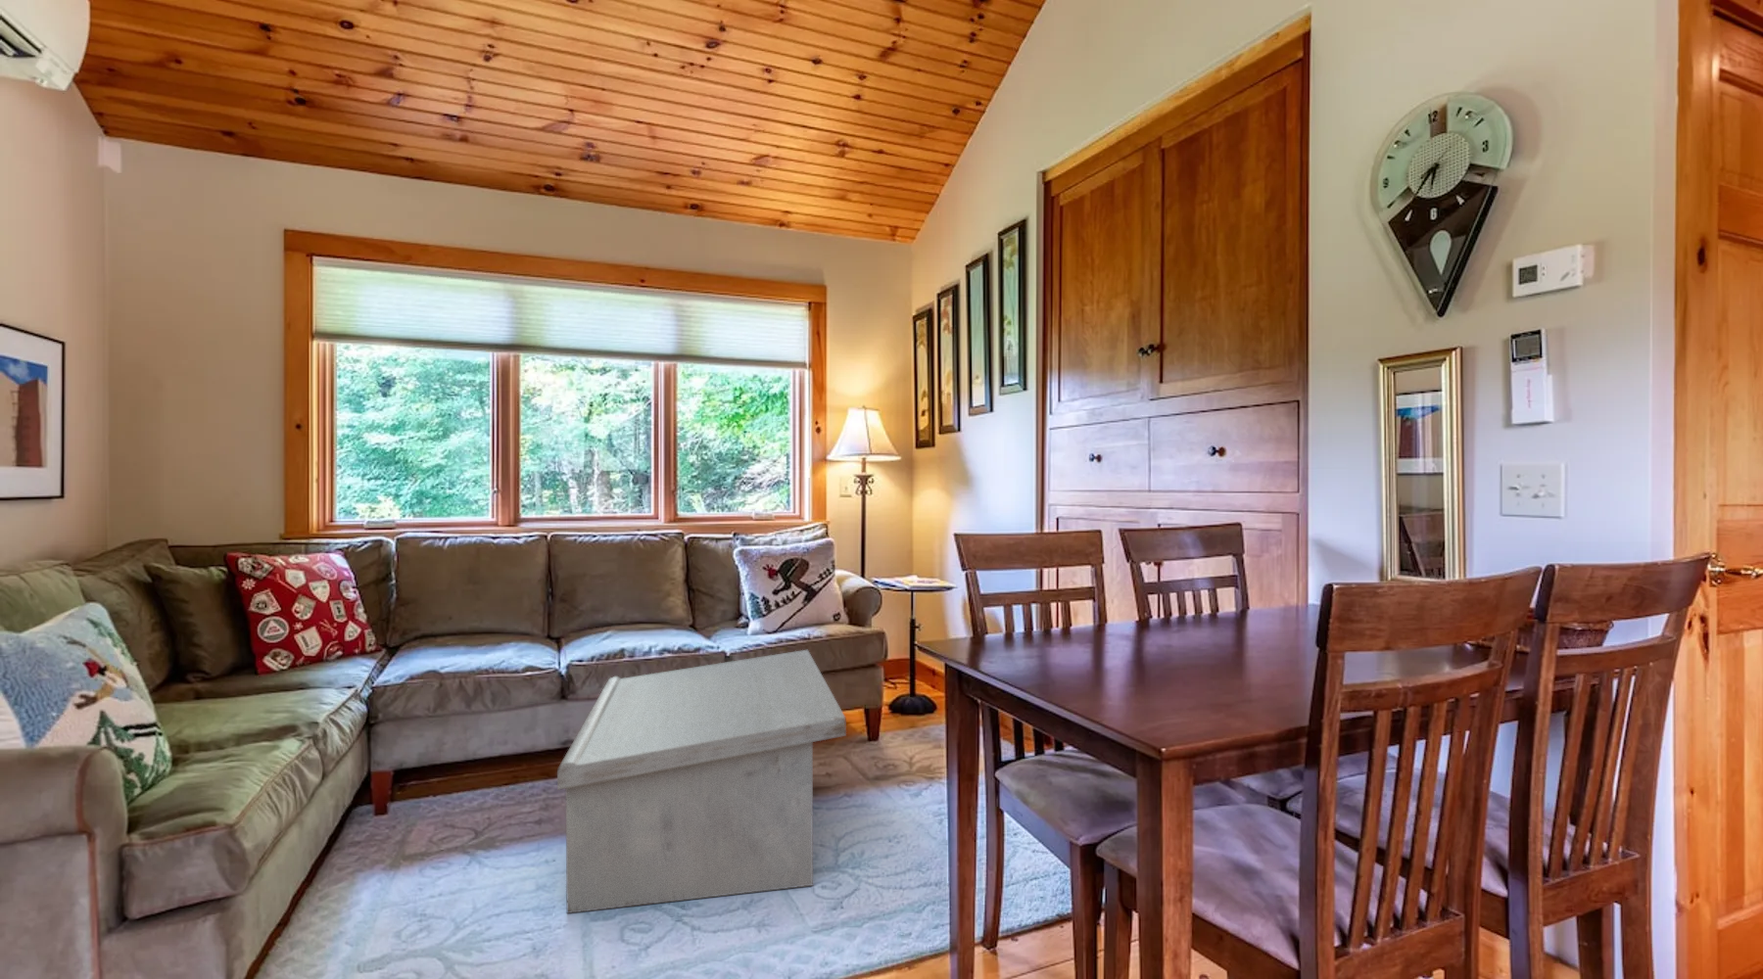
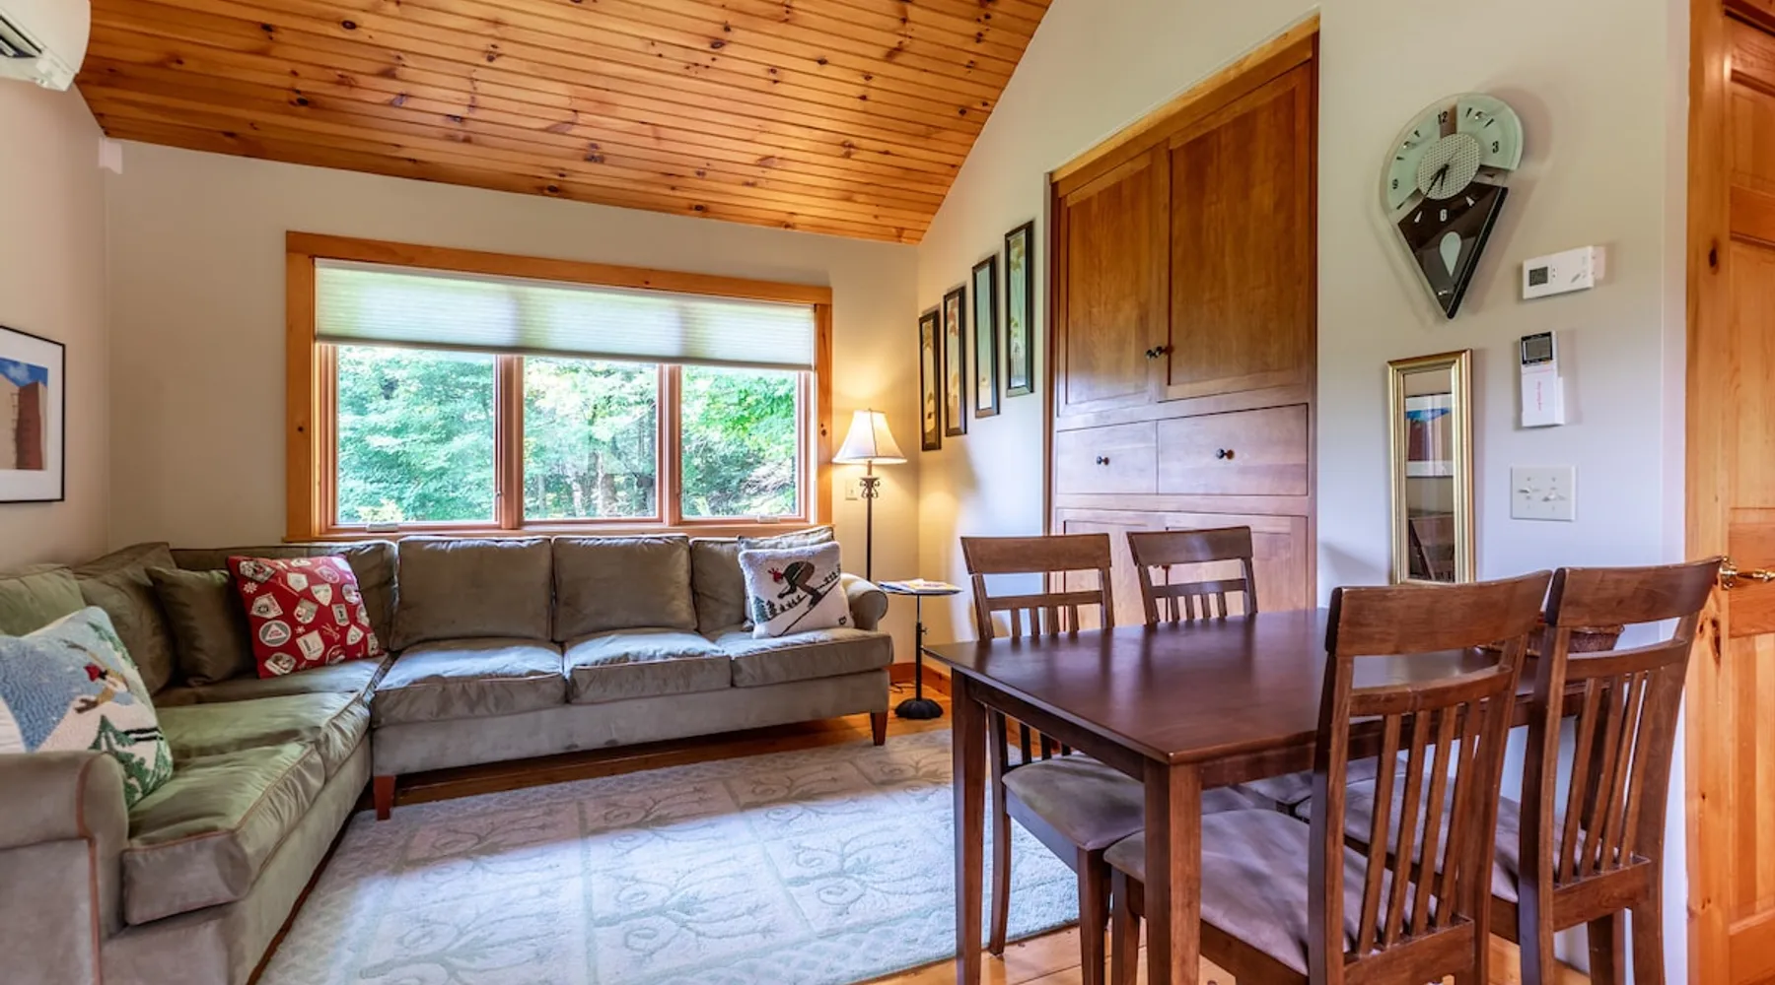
- coffee table [556,649,848,914]
